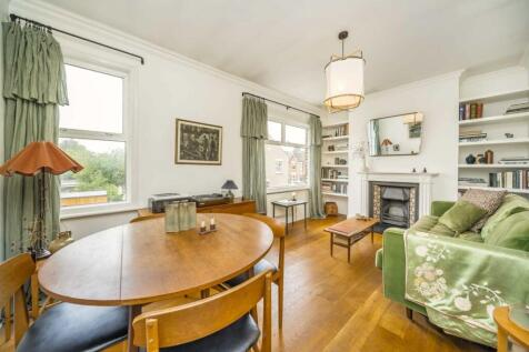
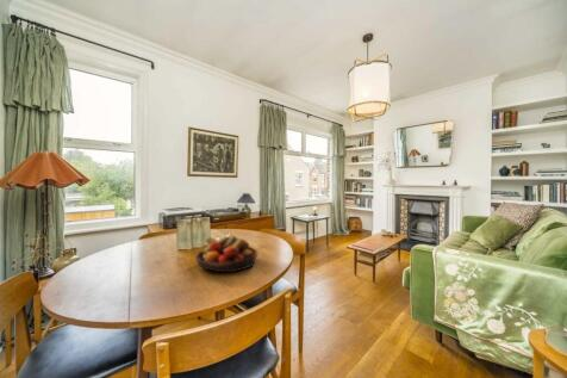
+ fruit bowl [194,234,258,273]
